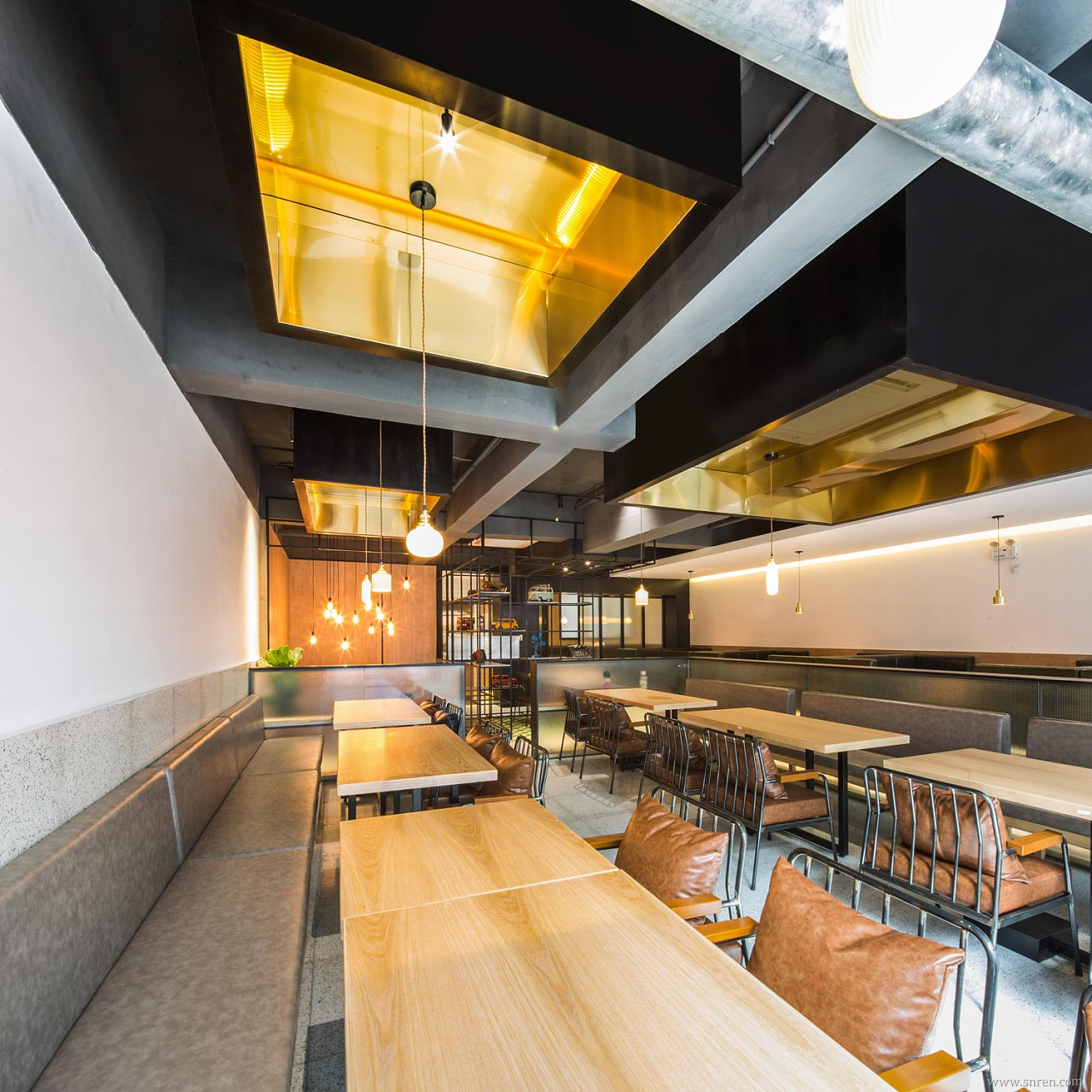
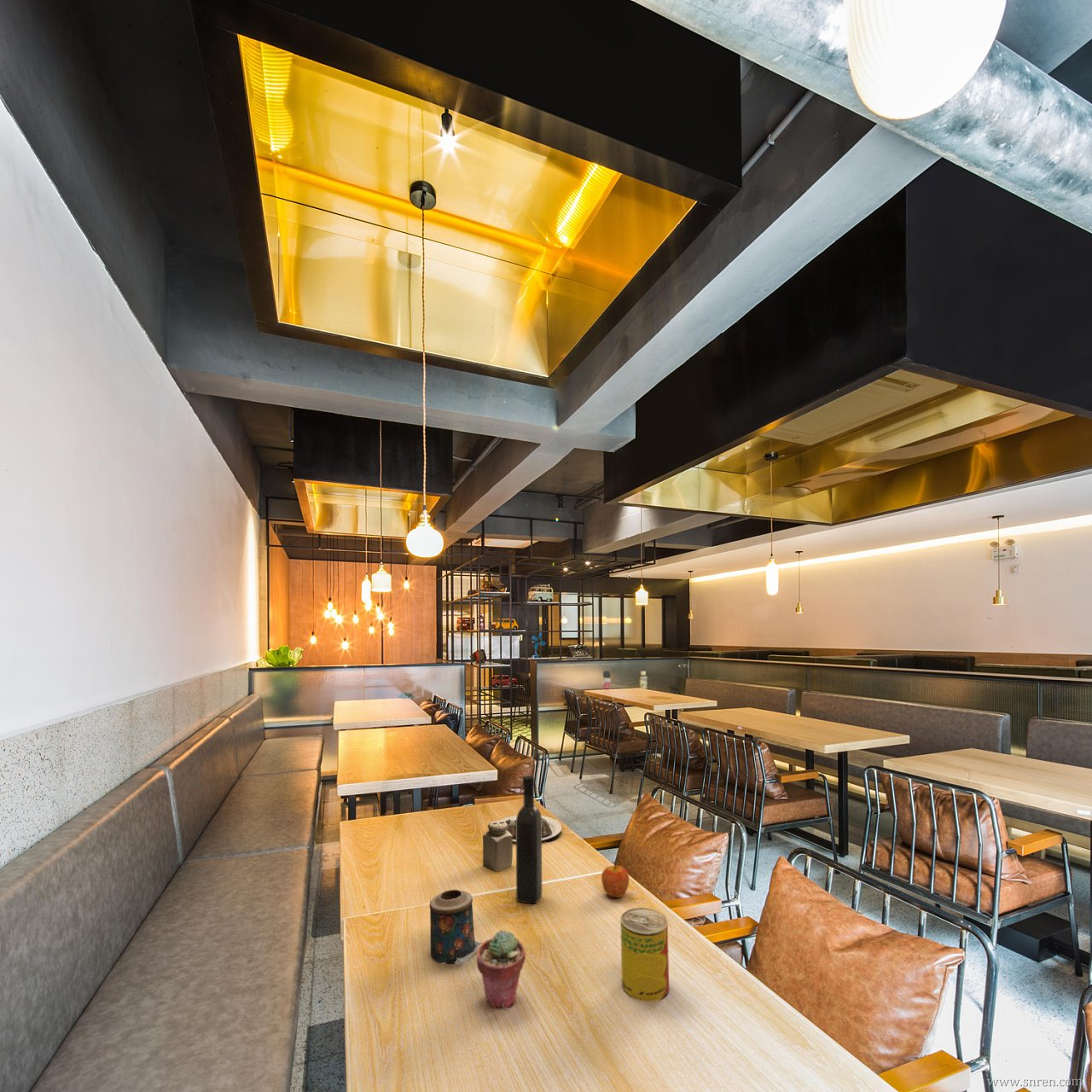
+ potted succulent [476,929,526,1010]
+ wine bottle [515,775,543,904]
+ apple [601,861,630,898]
+ salt shaker [482,820,514,873]
+ candle [429,889,483,966]
+ beverage can [620,907,670,1002]
+ plate [498,815,562,843]
